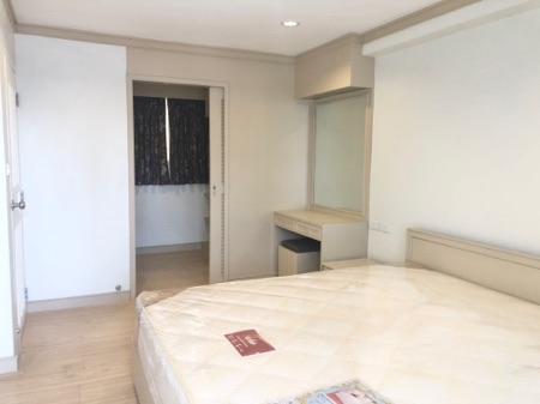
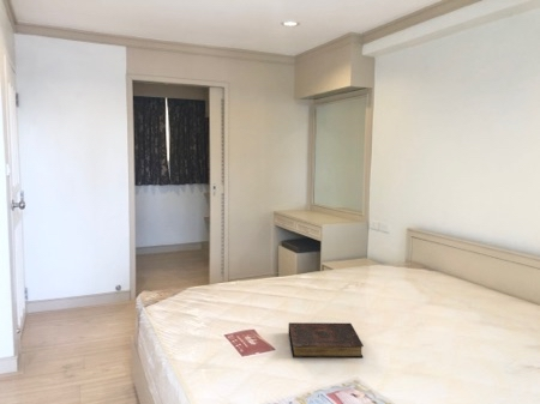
+ book [288,321,365,358]
